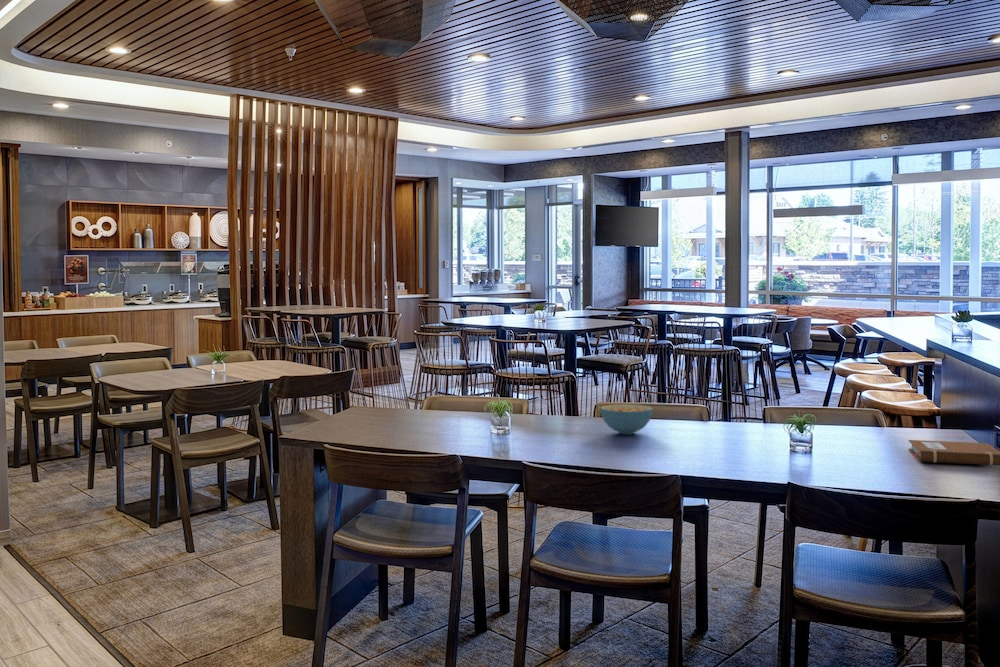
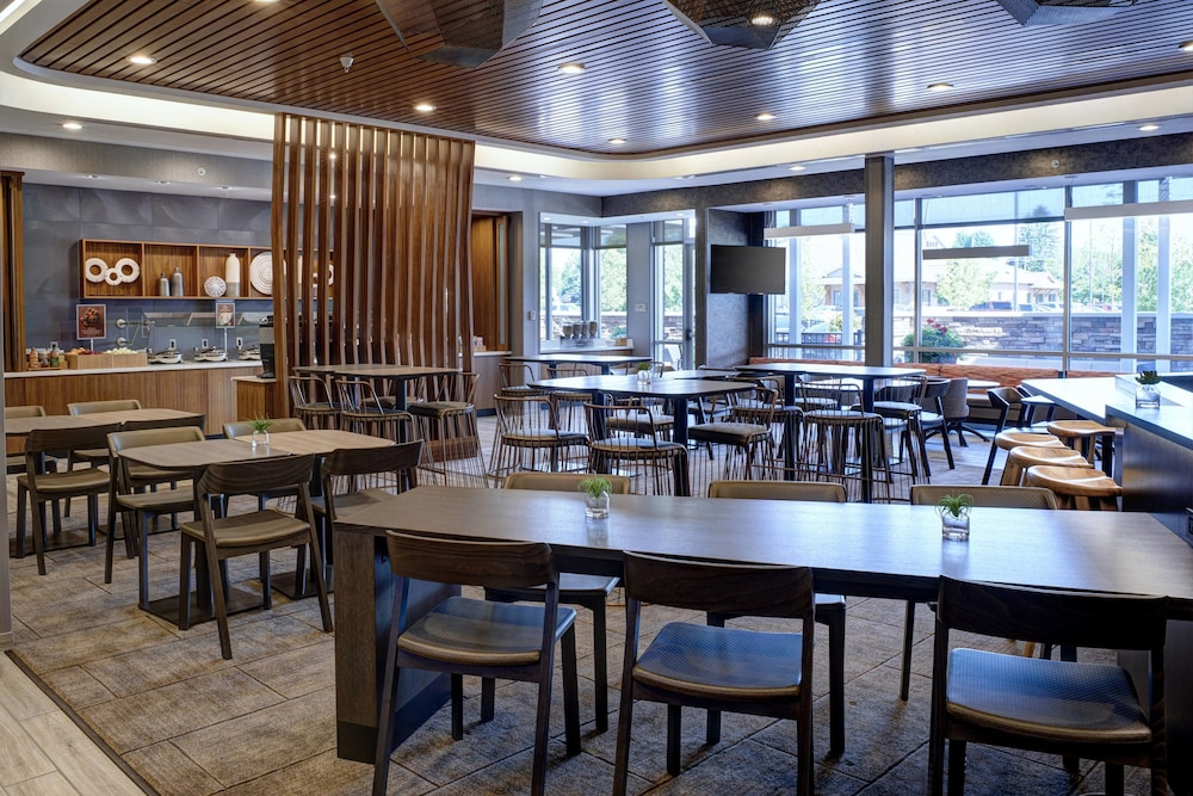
- cereal bowl [599,403,654,435]
- notebook [908,439,1000,466]
